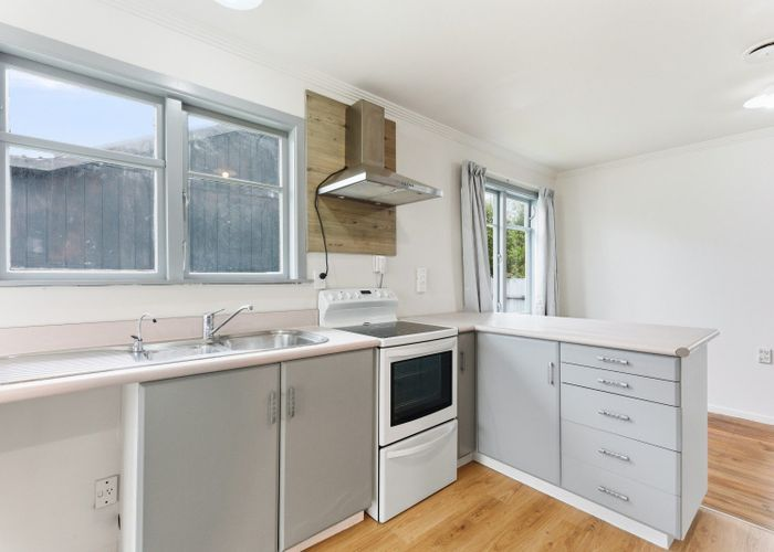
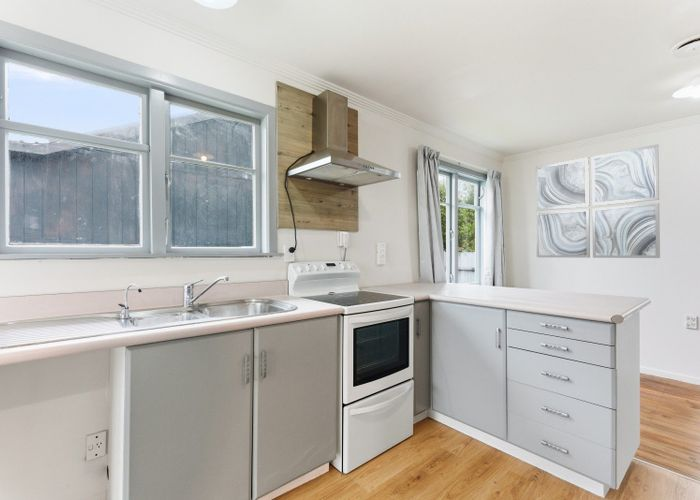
+ wall art [535,144,661,259]
